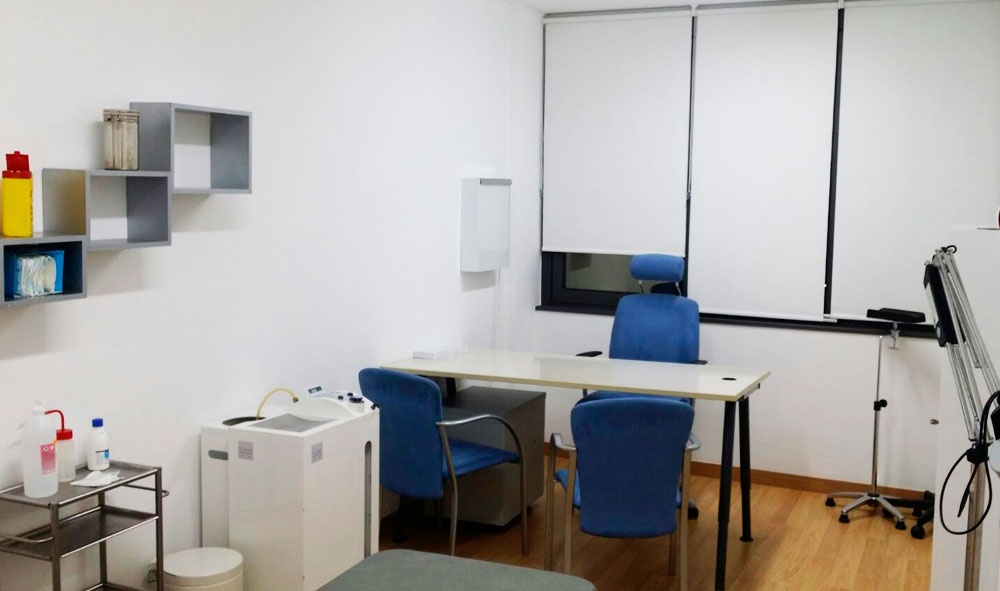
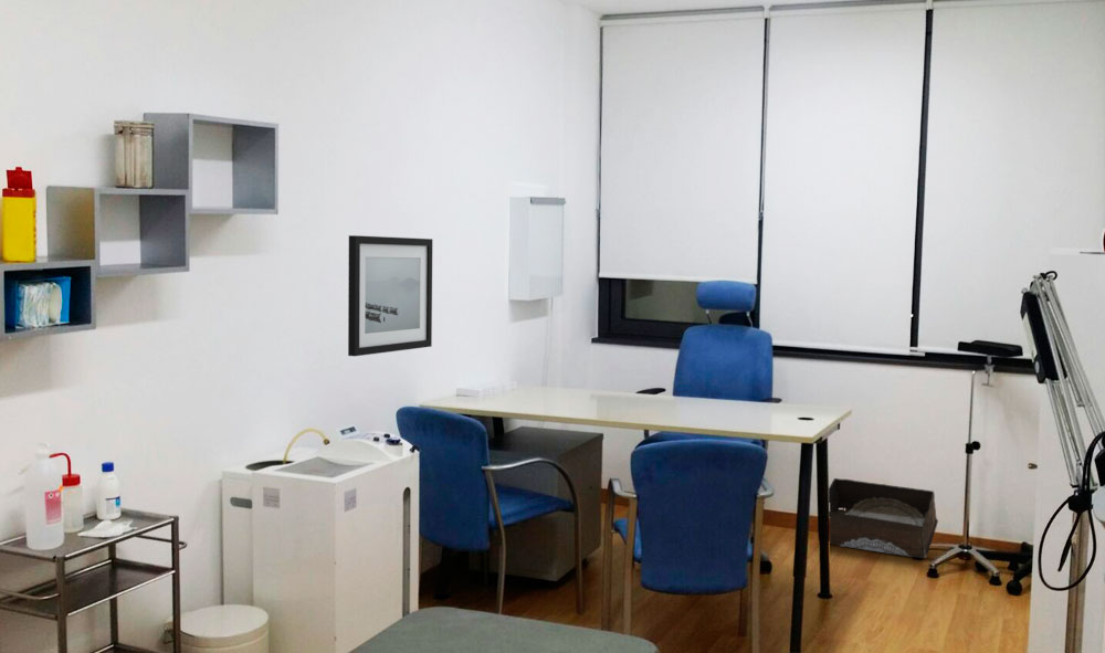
+ wall art [347,234,433,357]
+ storage bin [828,477,939,559]
